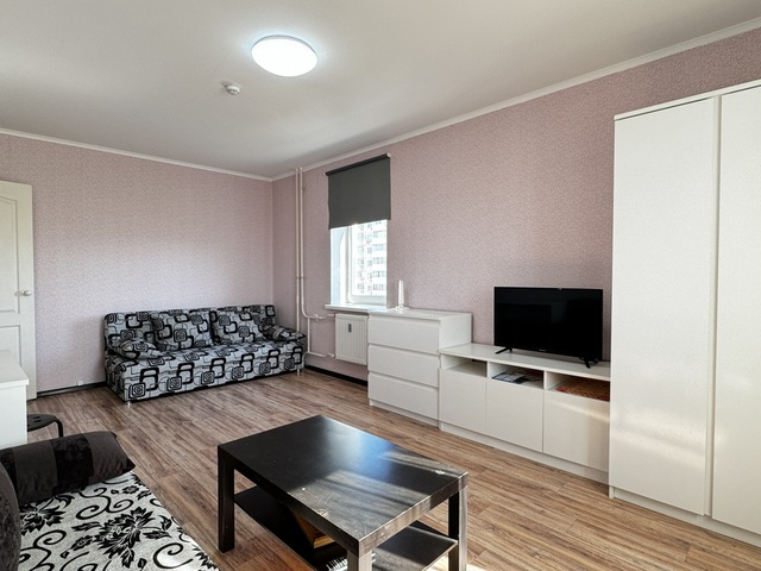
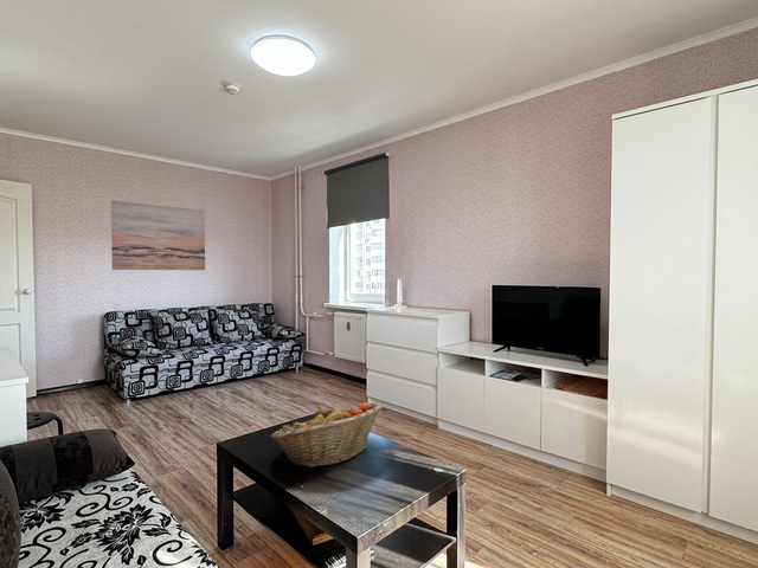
+ wall art [110,200,206,271]
+ fruit basket [270,401,384,469]
